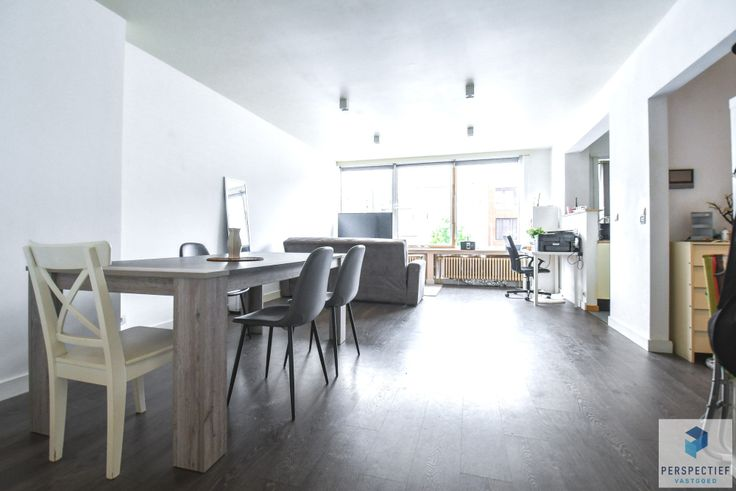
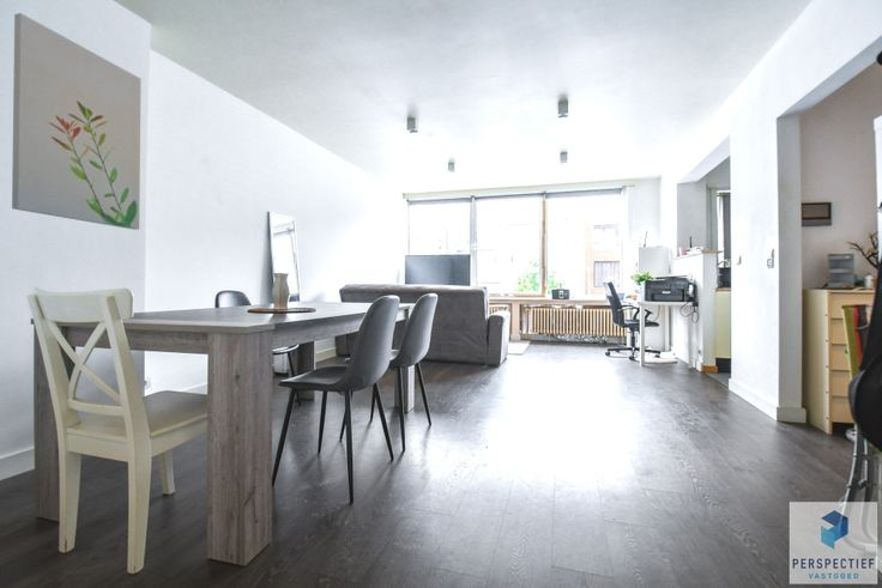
+ wall art [11,12,143,231]
